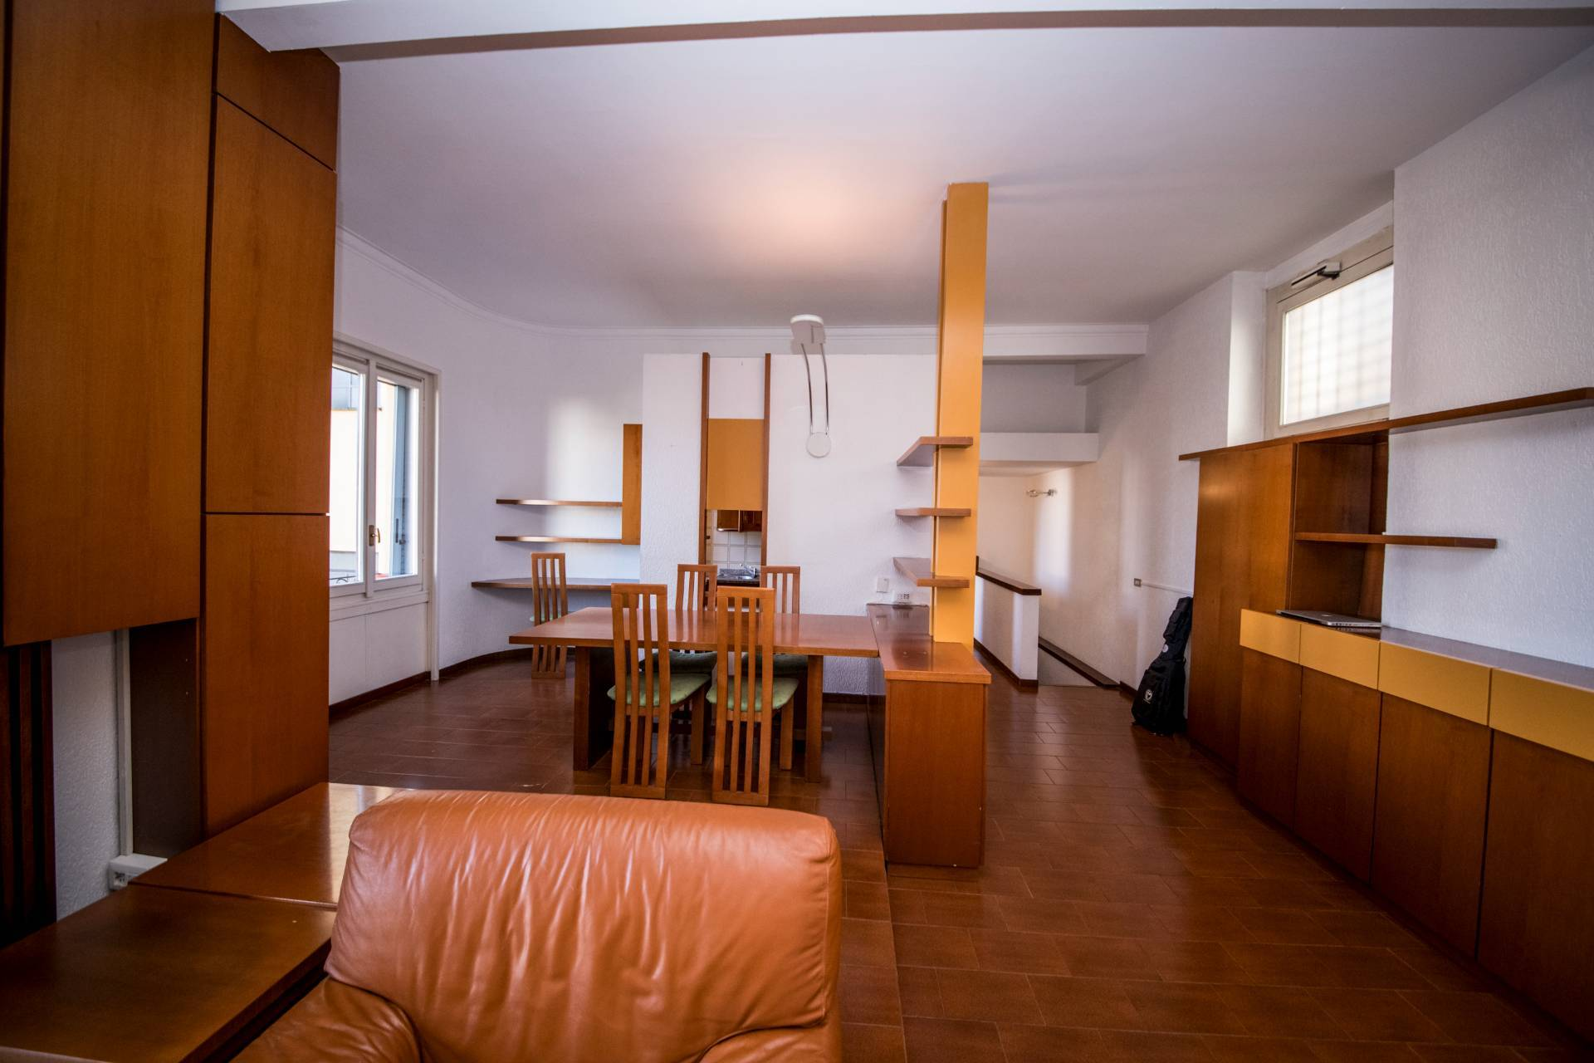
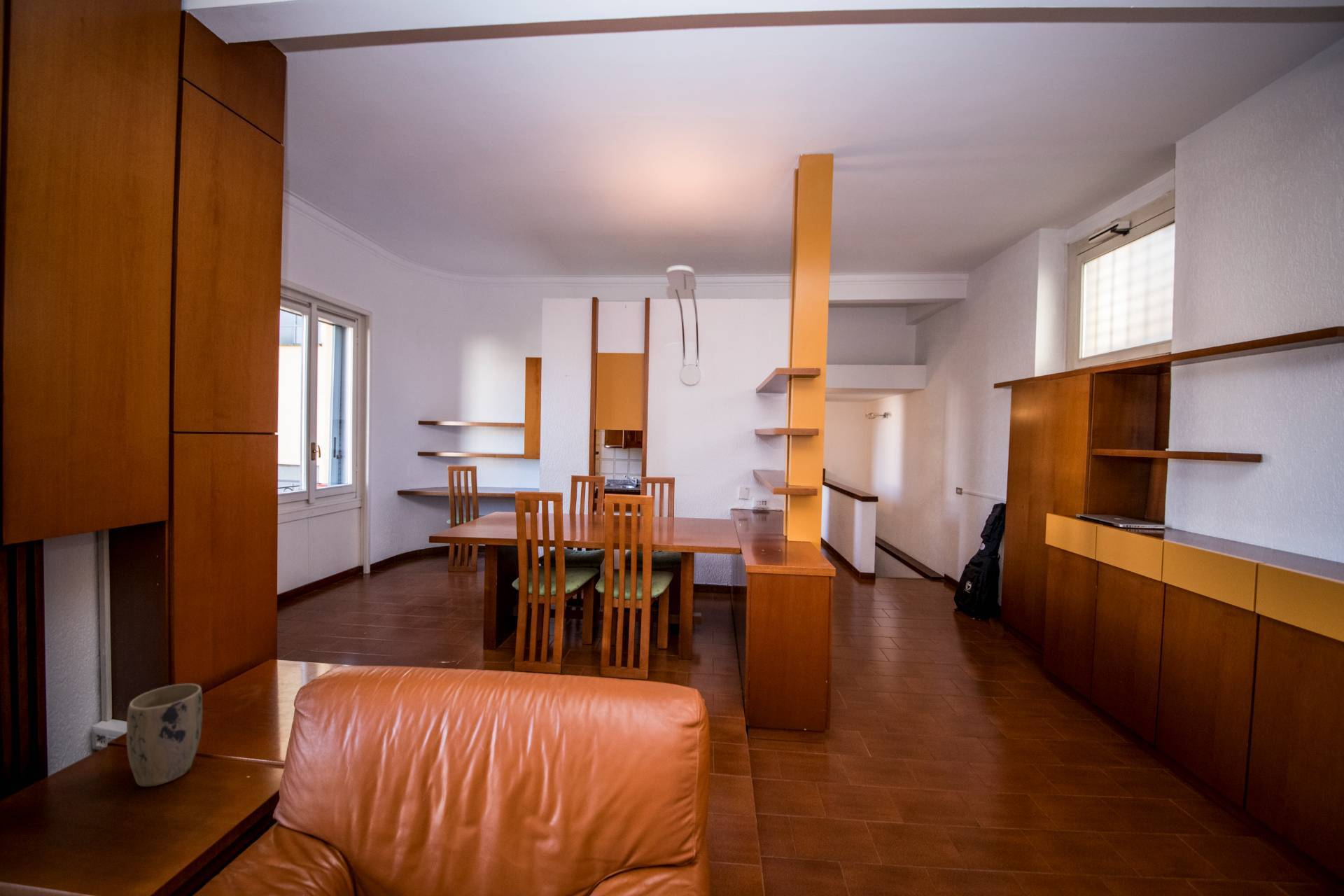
+ plant pot [126,683,203,787]
